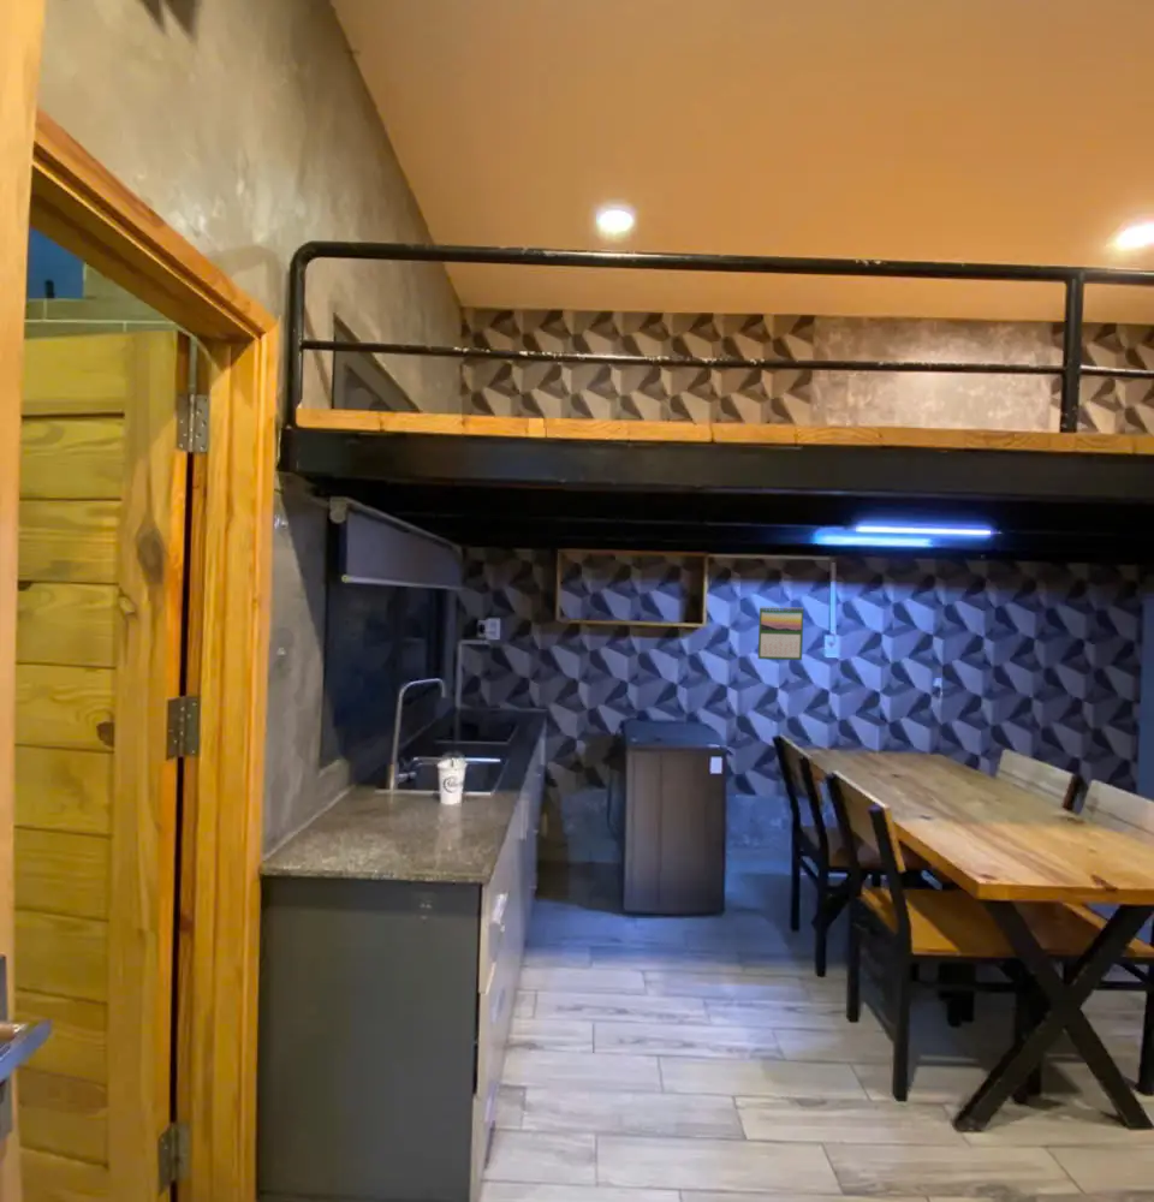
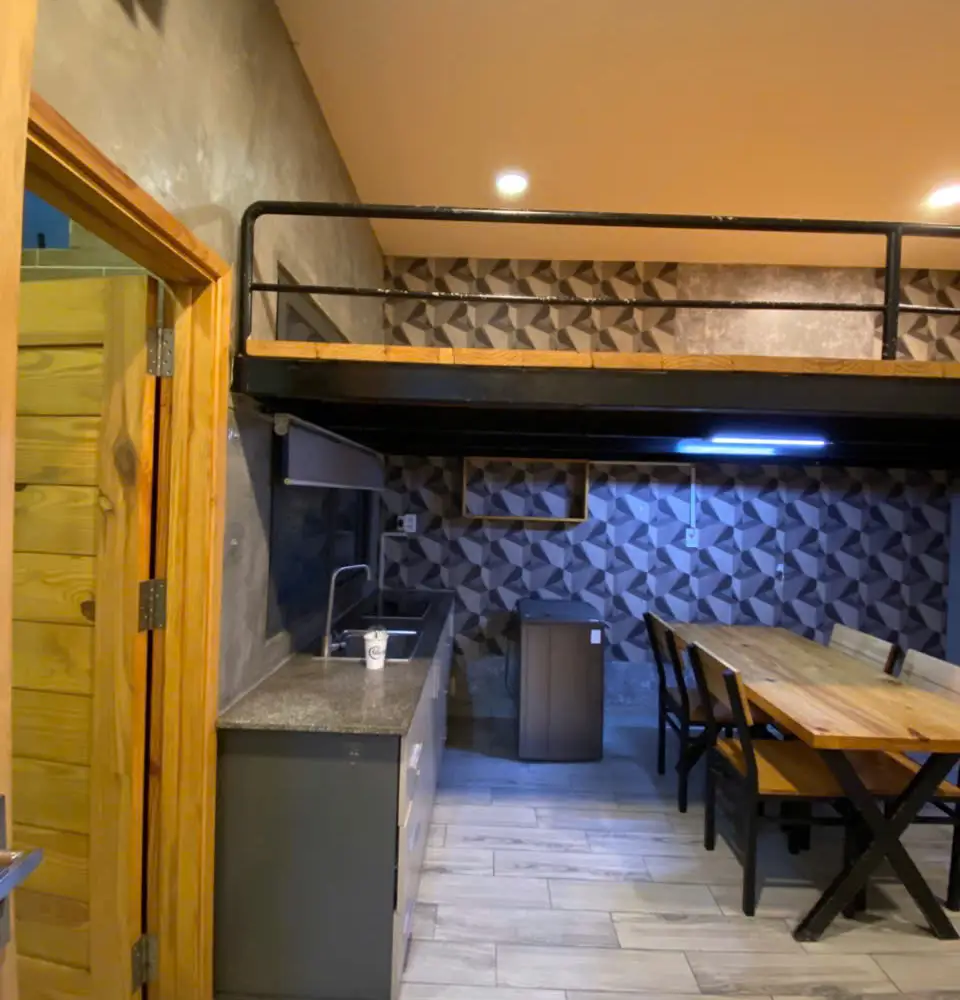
- calendar [757,605,804,661]
